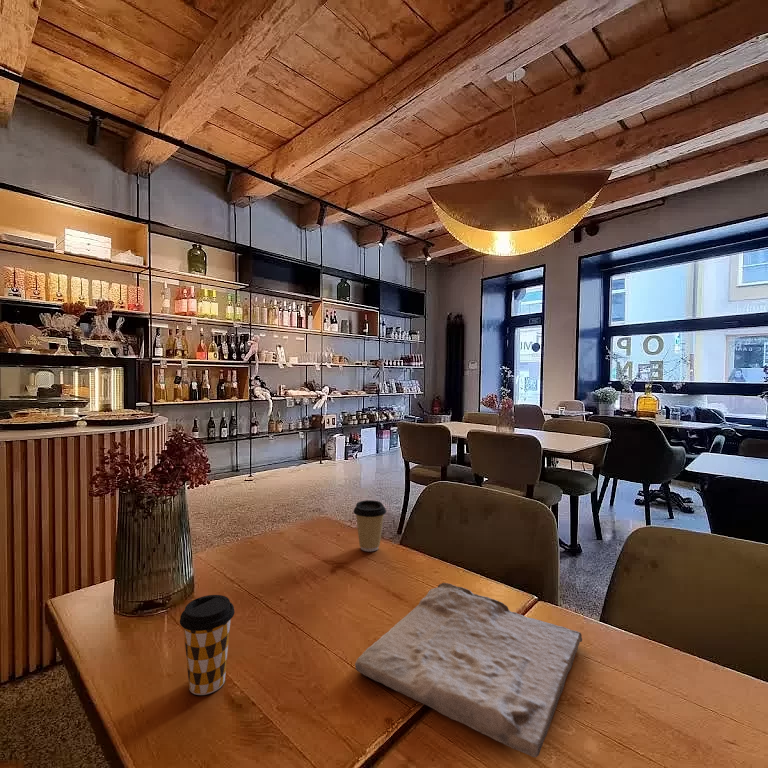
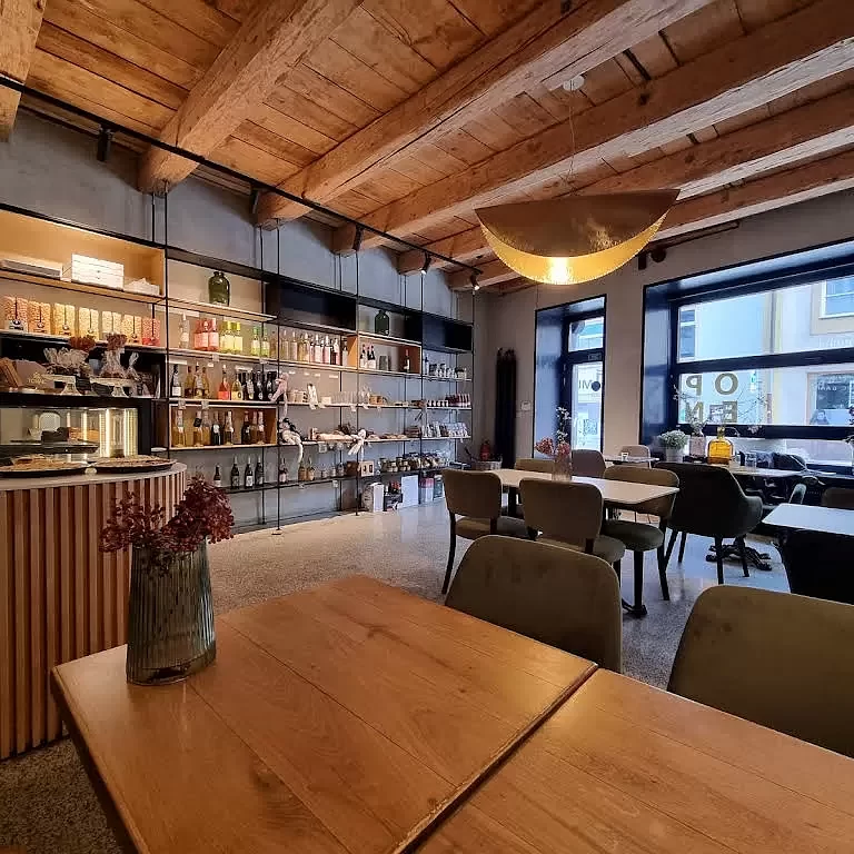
- coffee cup [352,499,387,552]
- napkin [354,582,583,758]
- coffee cup [179,594,236,696]
